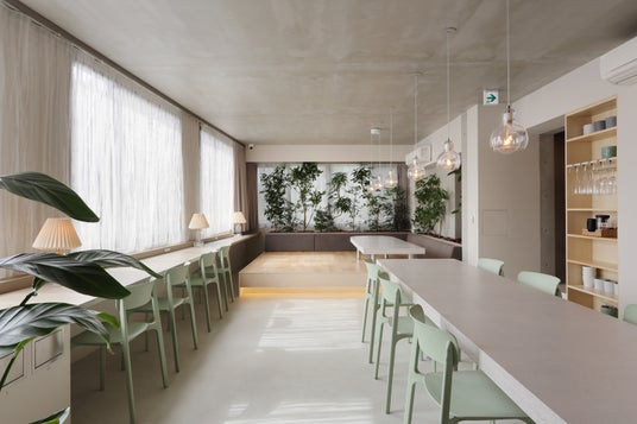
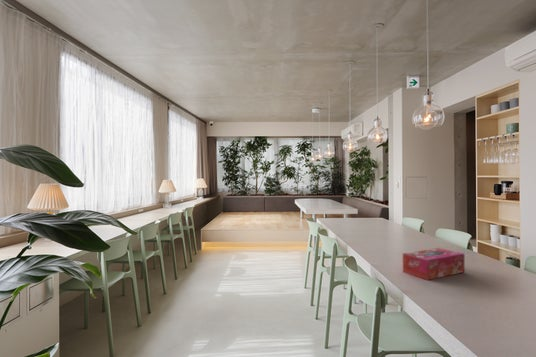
+ tissue box [402,247,466,281]
